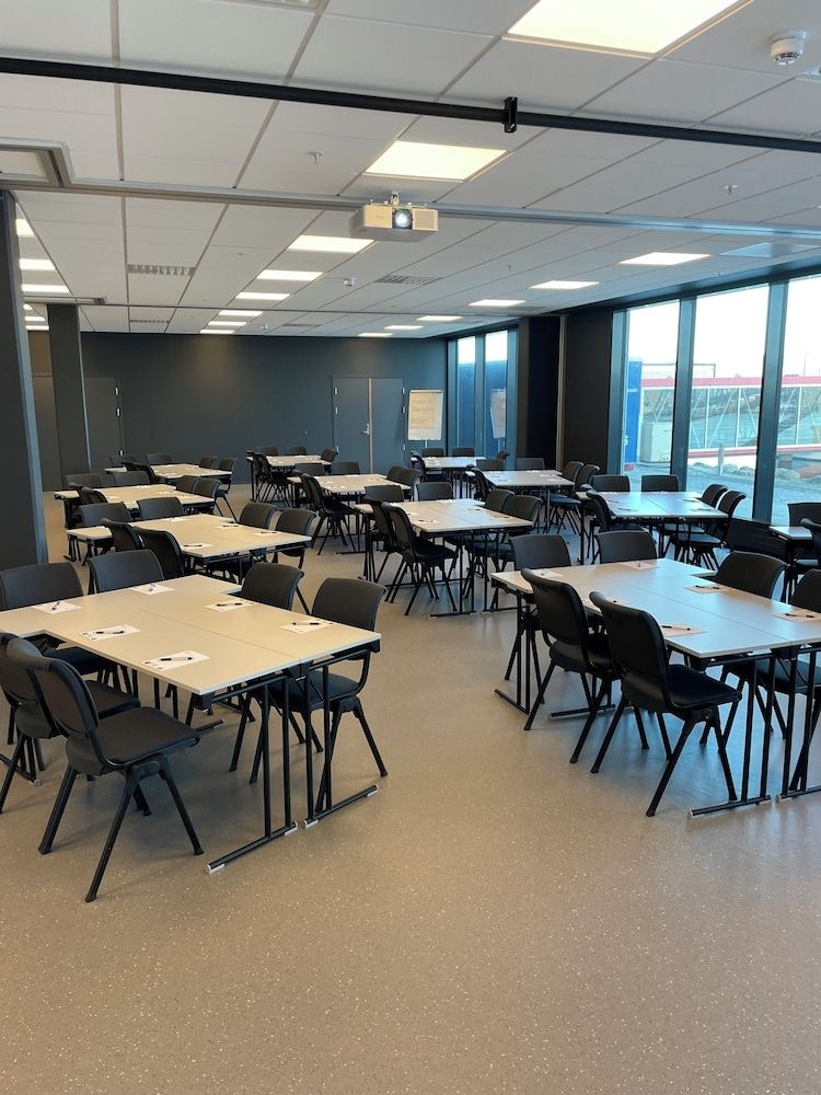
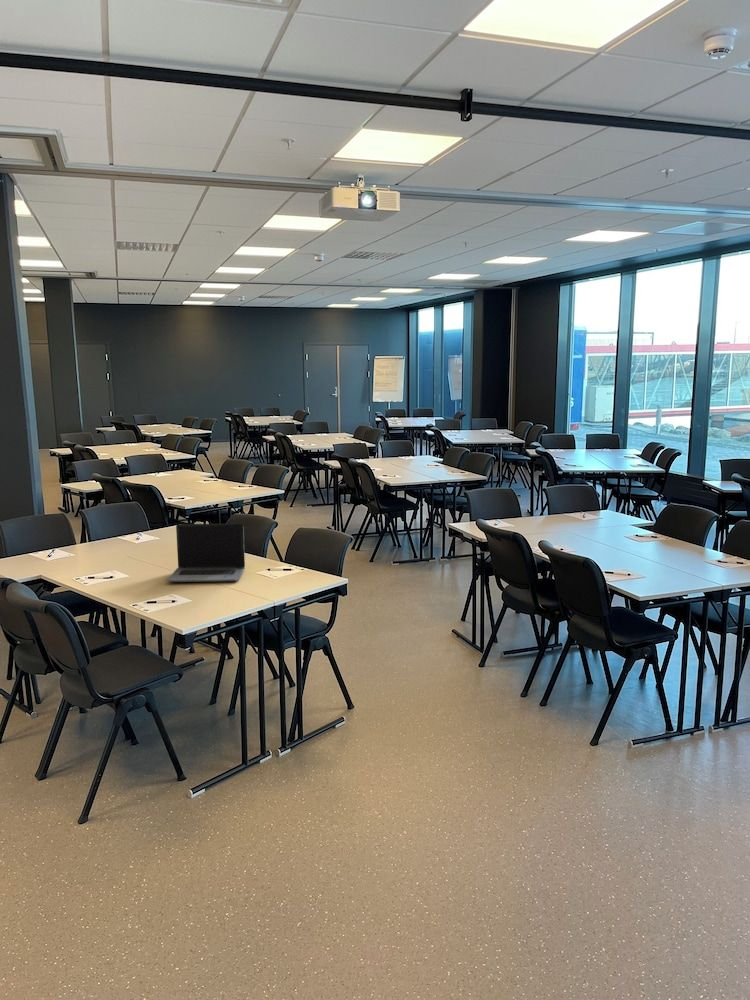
+ laptop computer [166,523,246,583]
